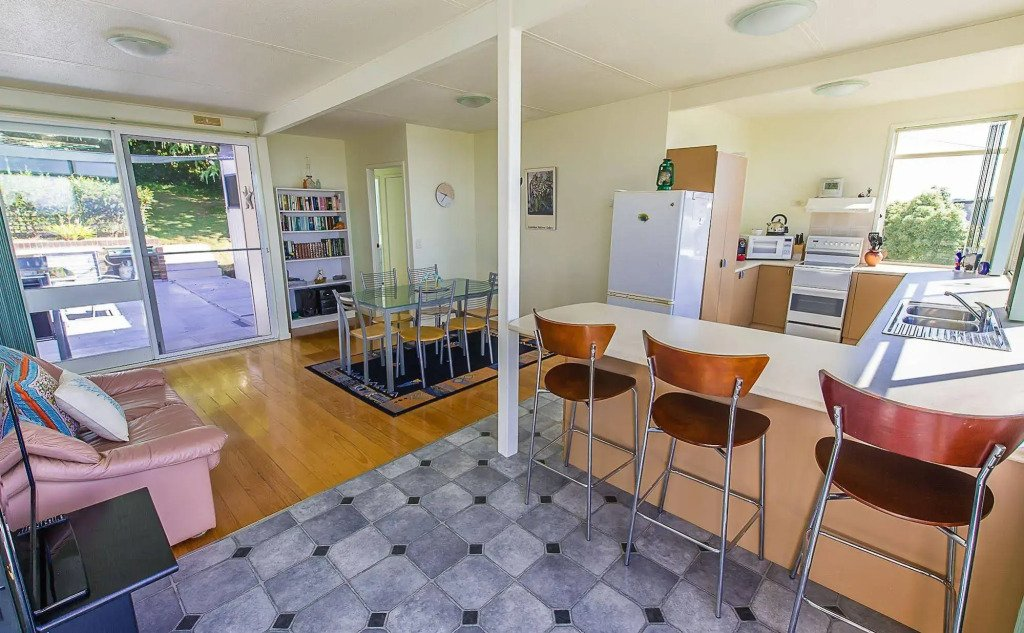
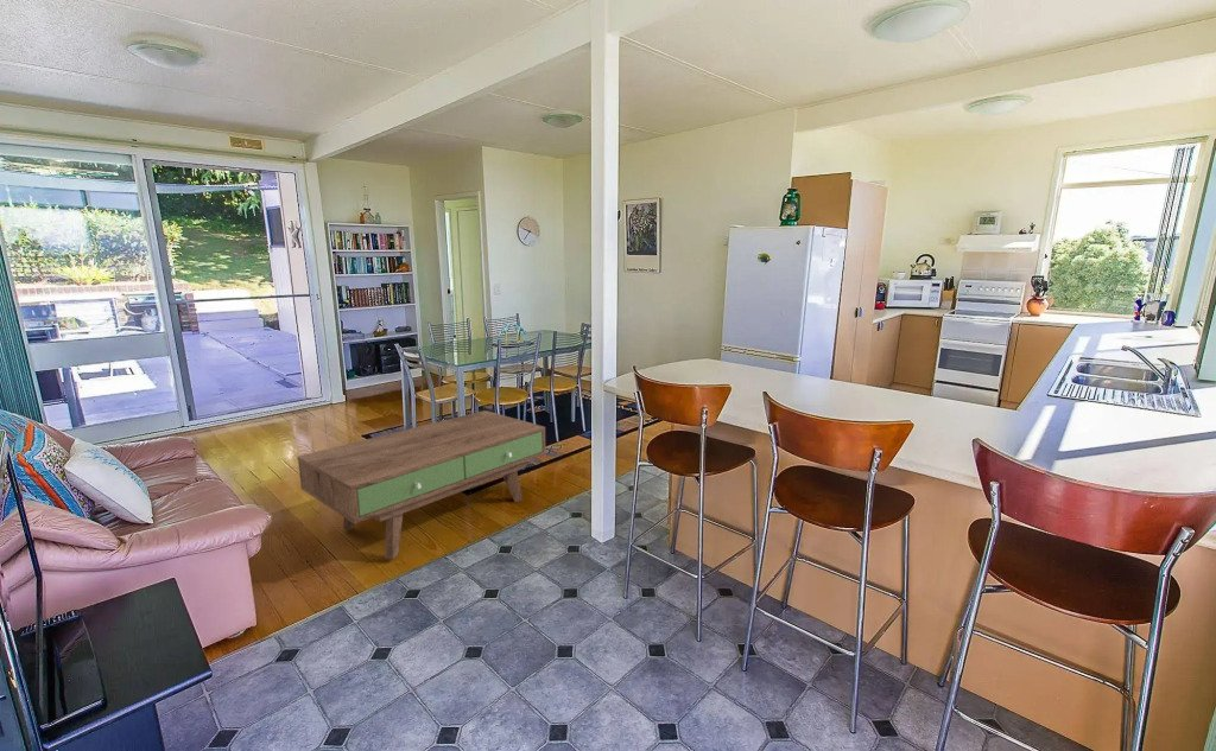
+ coffee table [297,409,547,561]
